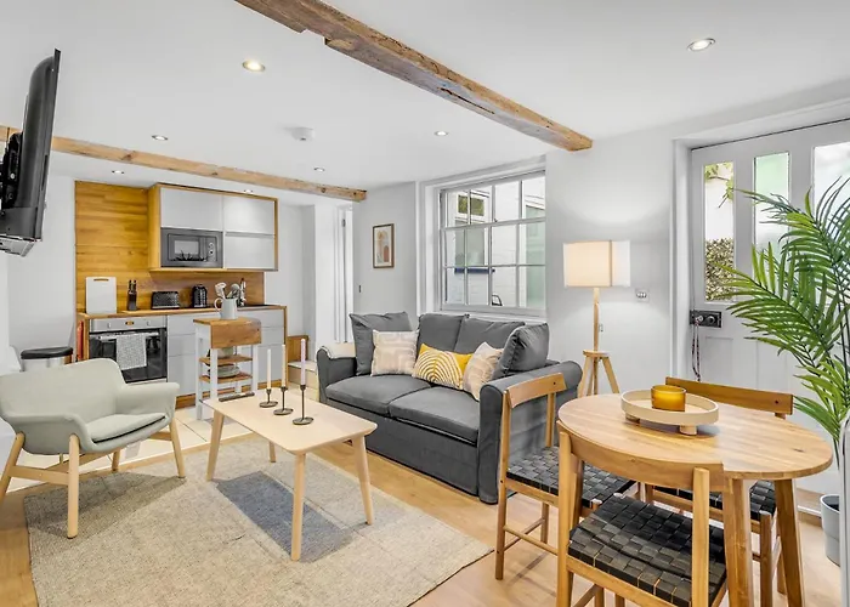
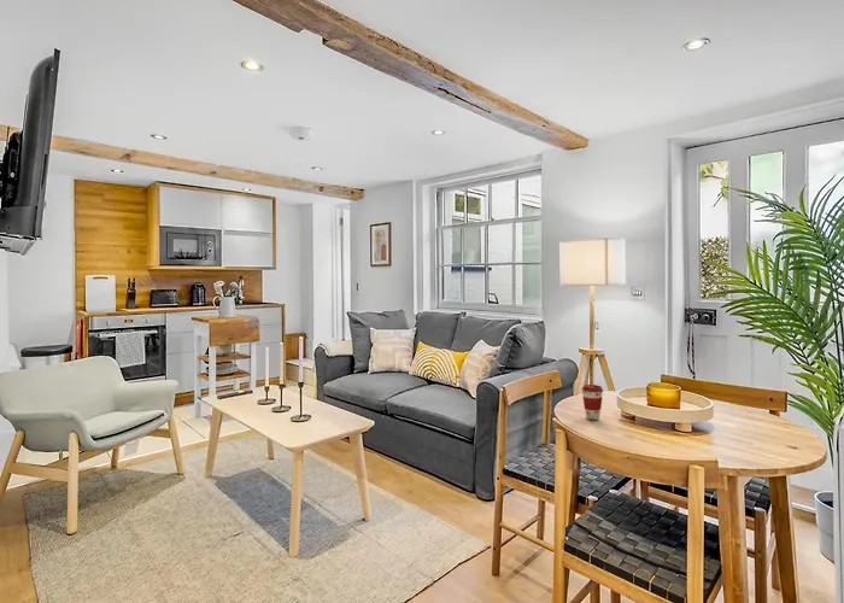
+ coffee cup [581,384,604,421]
